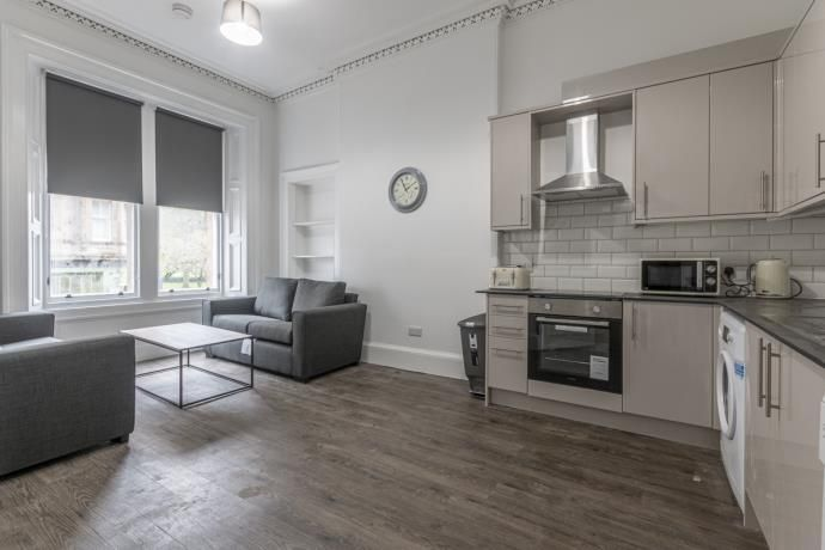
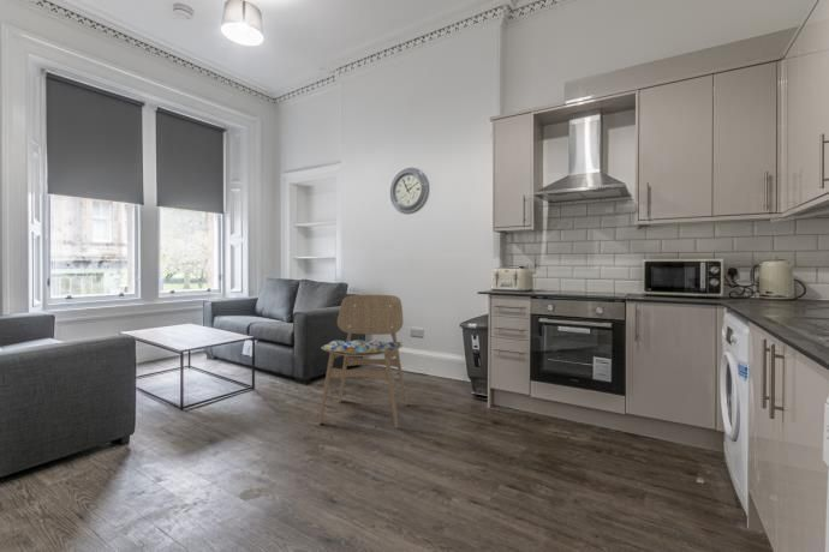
+ dining chair [317,294,408,430]
